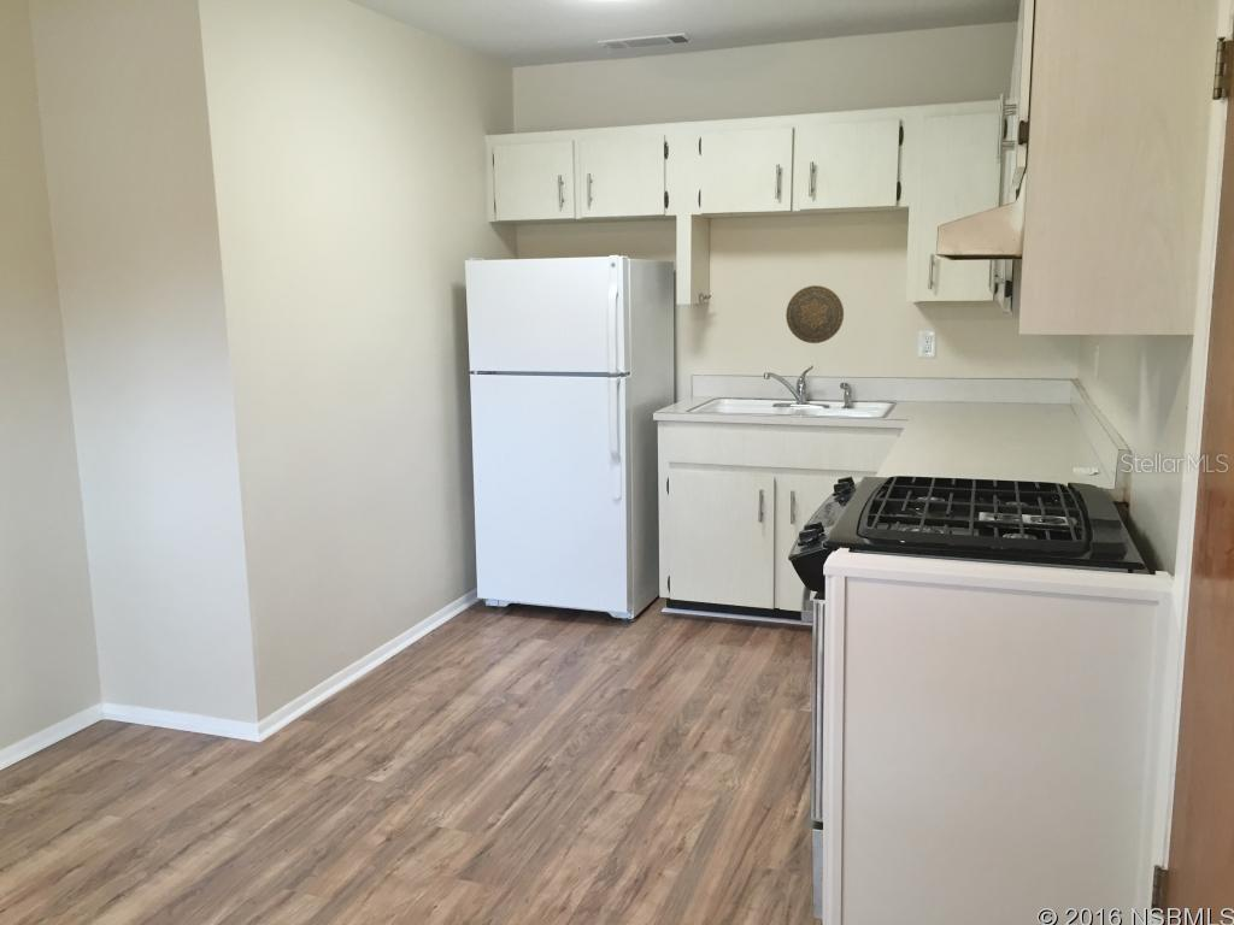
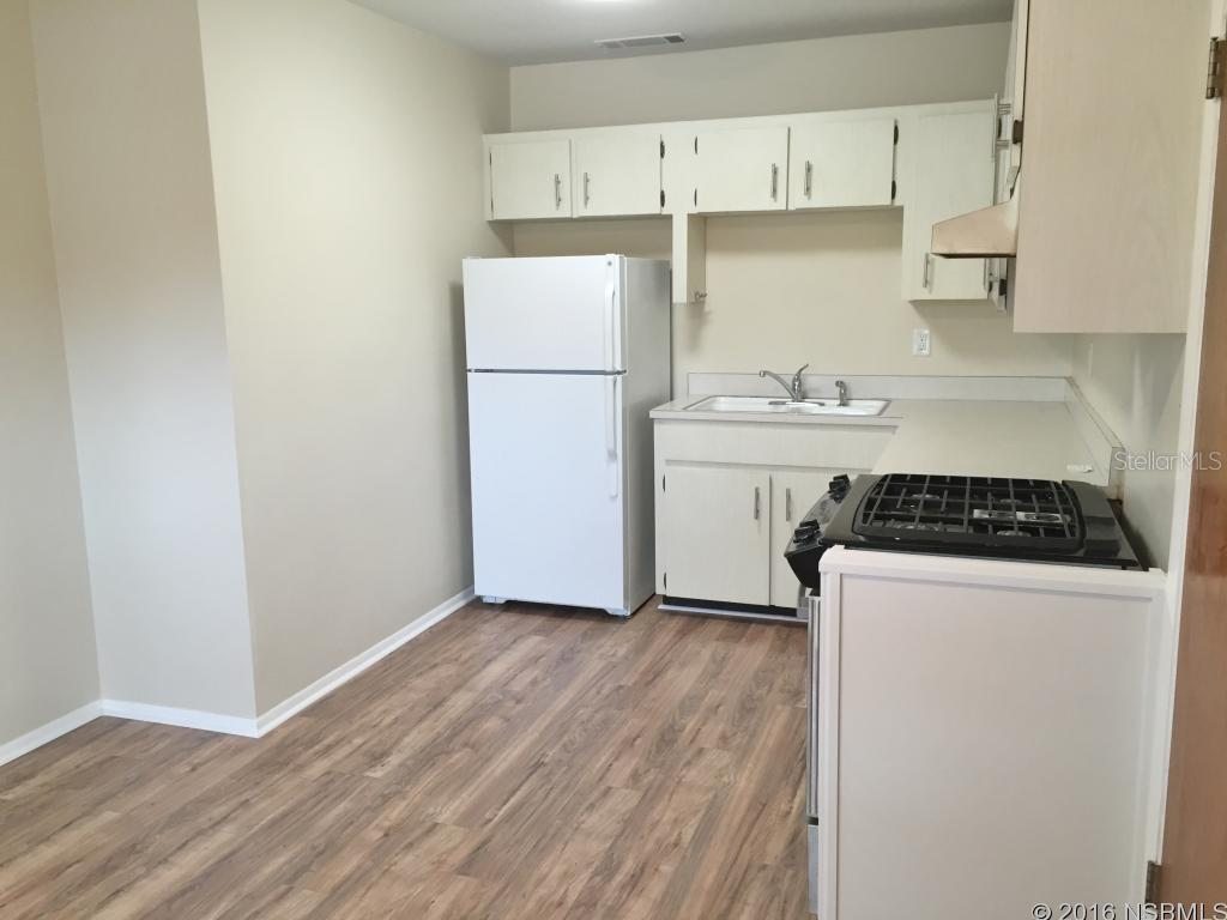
- decorative plate [785,284,845,344]
